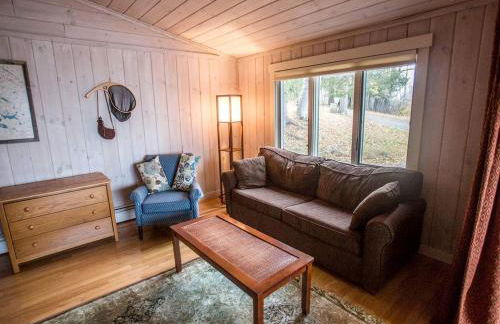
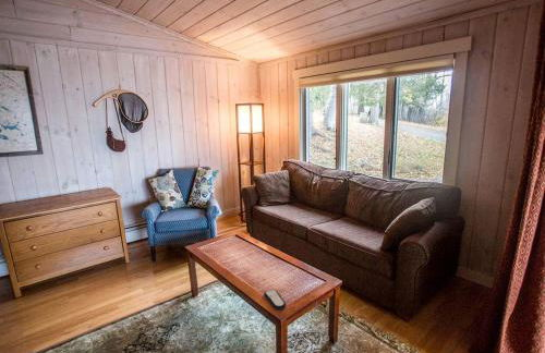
+ remote control [263,289,287,311]
